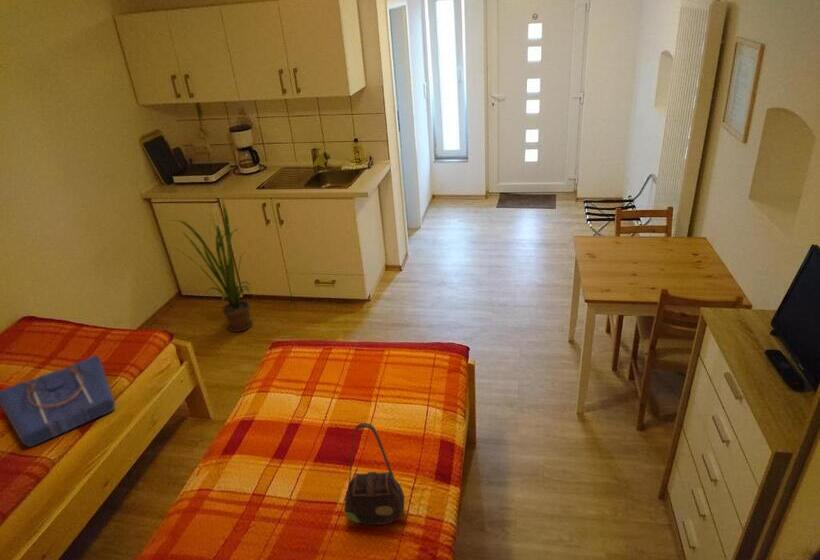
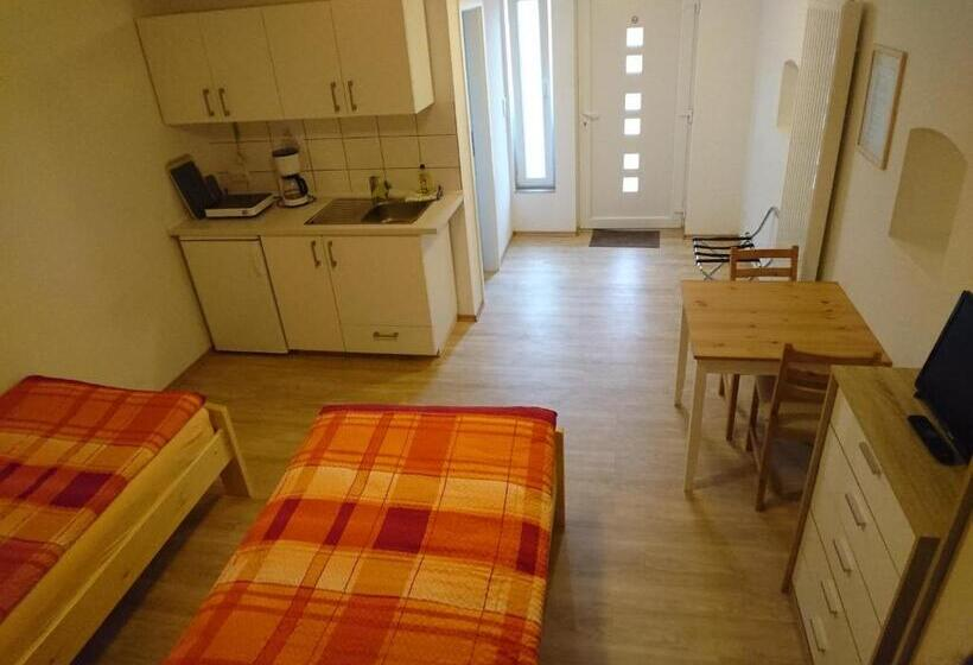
- tote bag [0,354,116,448]
- house plant [167,196,253,333]
- shoulder bag [343,422,406,526]
